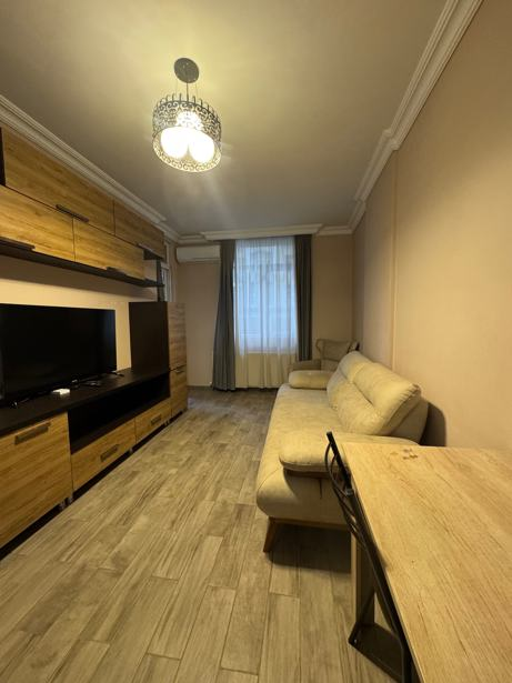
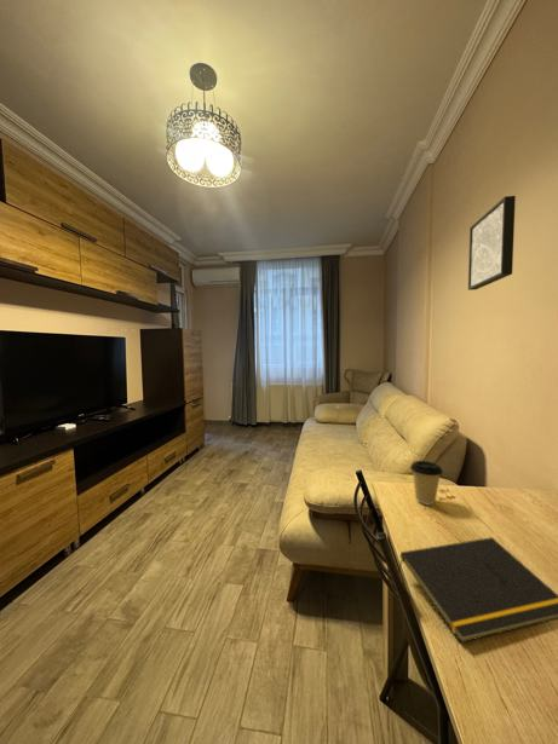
+ wall art [467,195,517,292]
+ coffee cup [409,460,444,506]
+ notepad [397,536,558,644]
